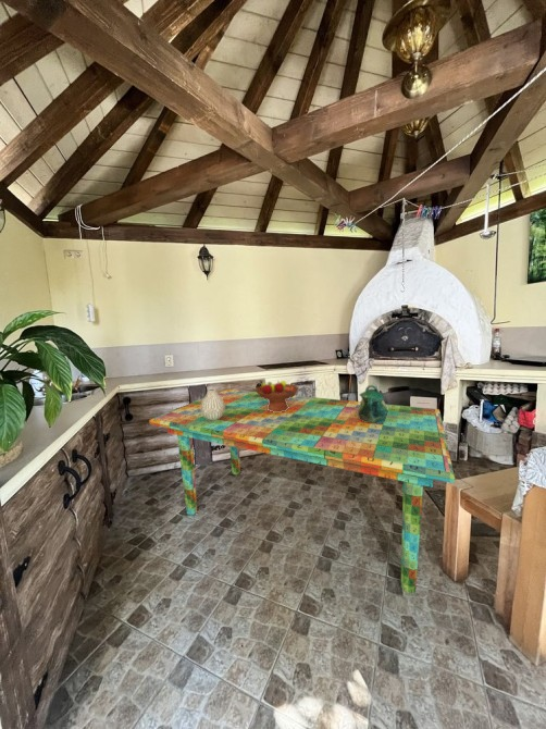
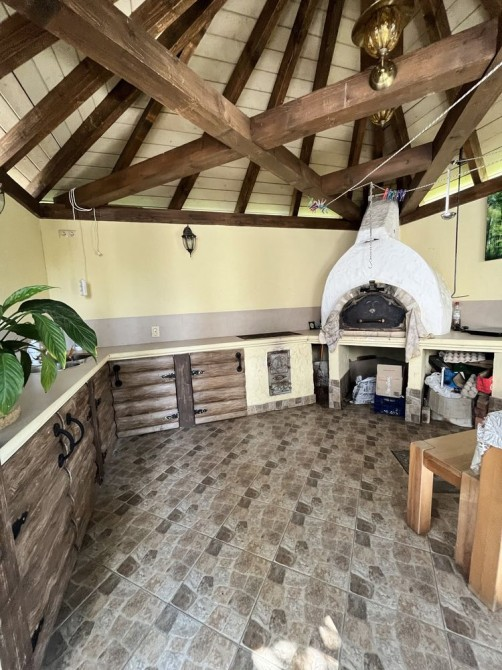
- ceramic pitcher [358,384,388,424]
- dining table [148,388,456,594]
- fruit bowl [255,380,300,412]
- vase [201,387,225,420]
